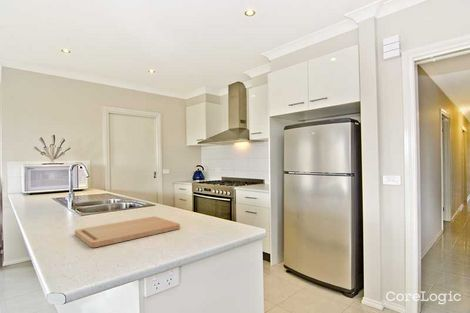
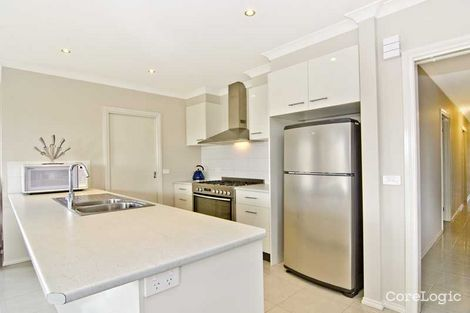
- cutting board [74,216,181,248]
